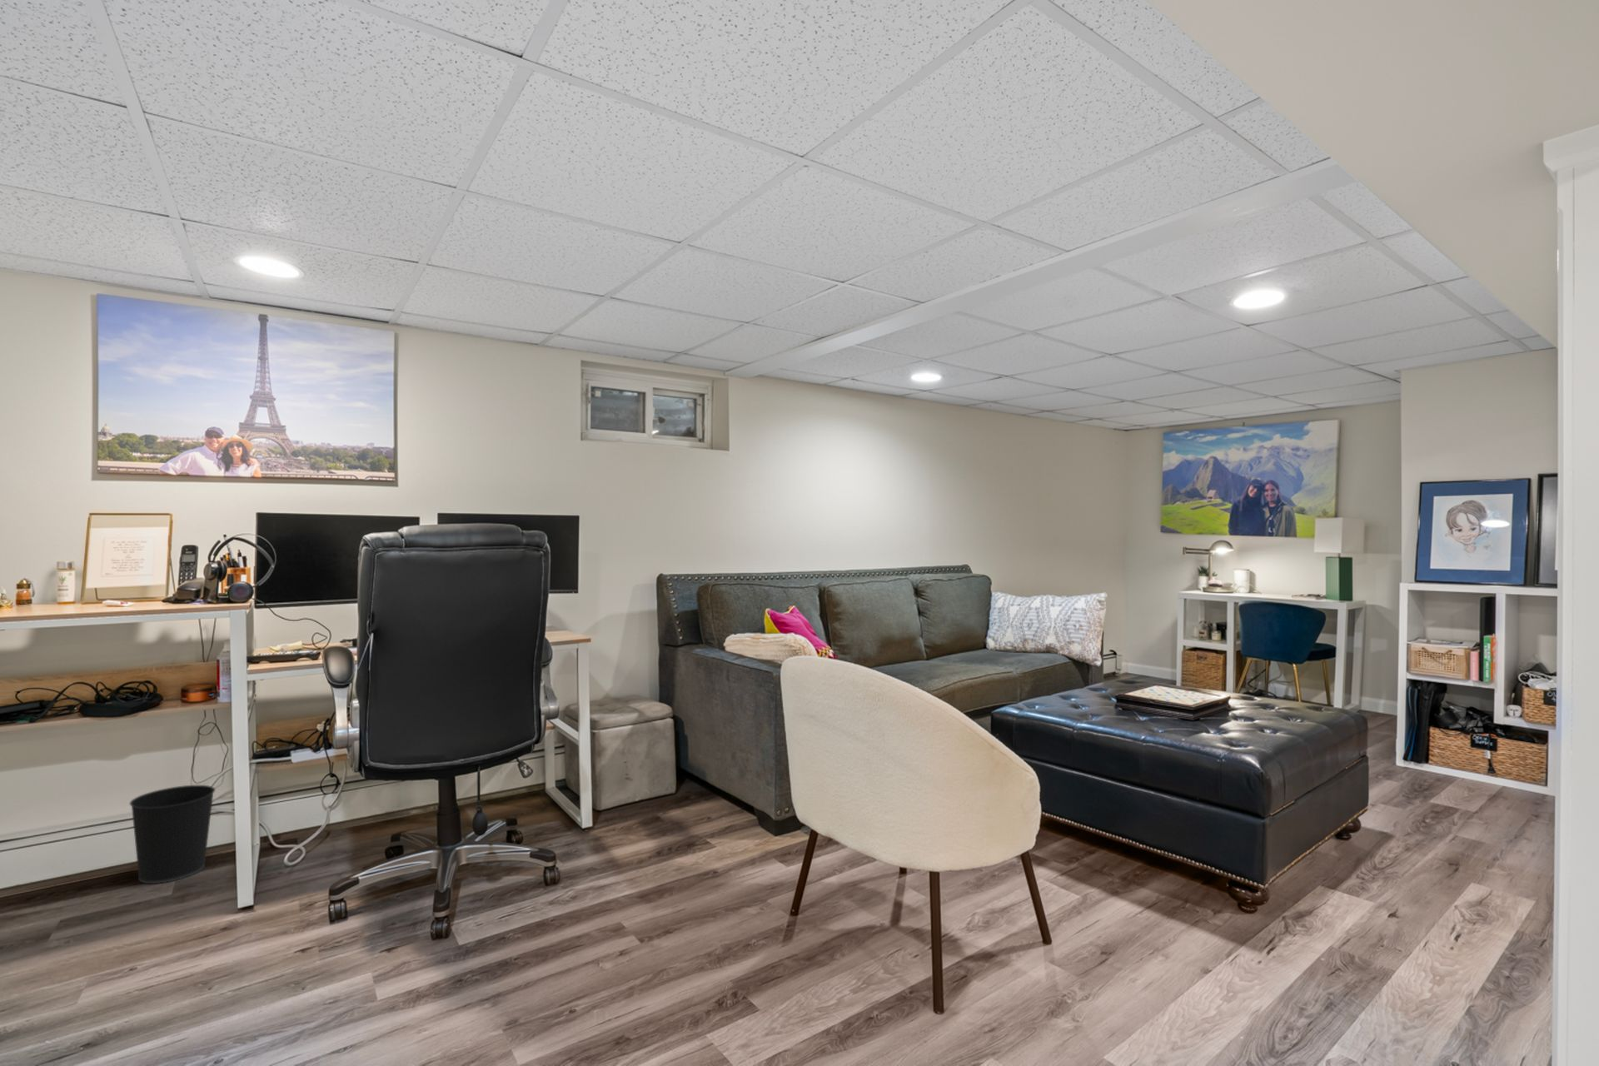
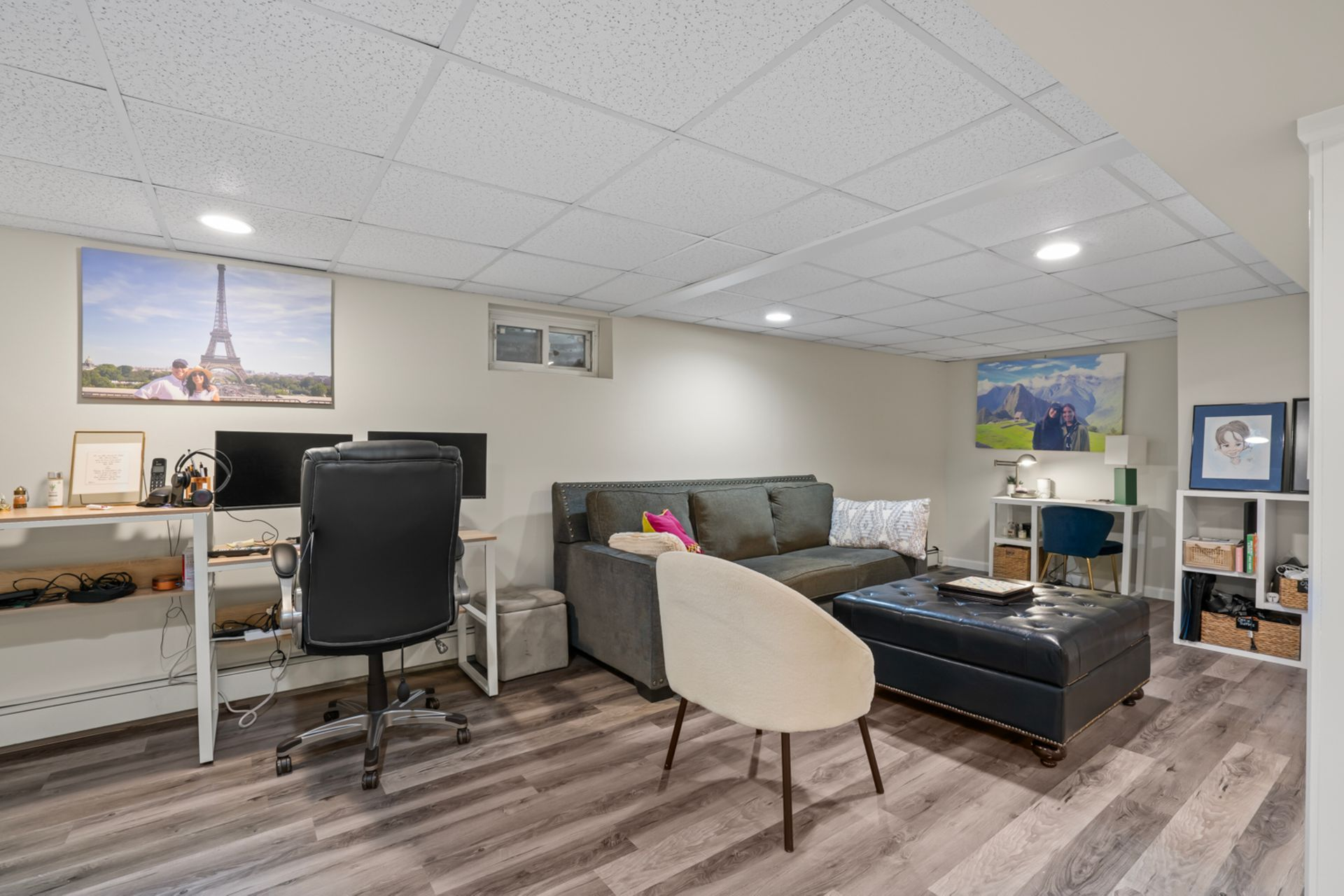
- wastebasket [130,784,217,884]
